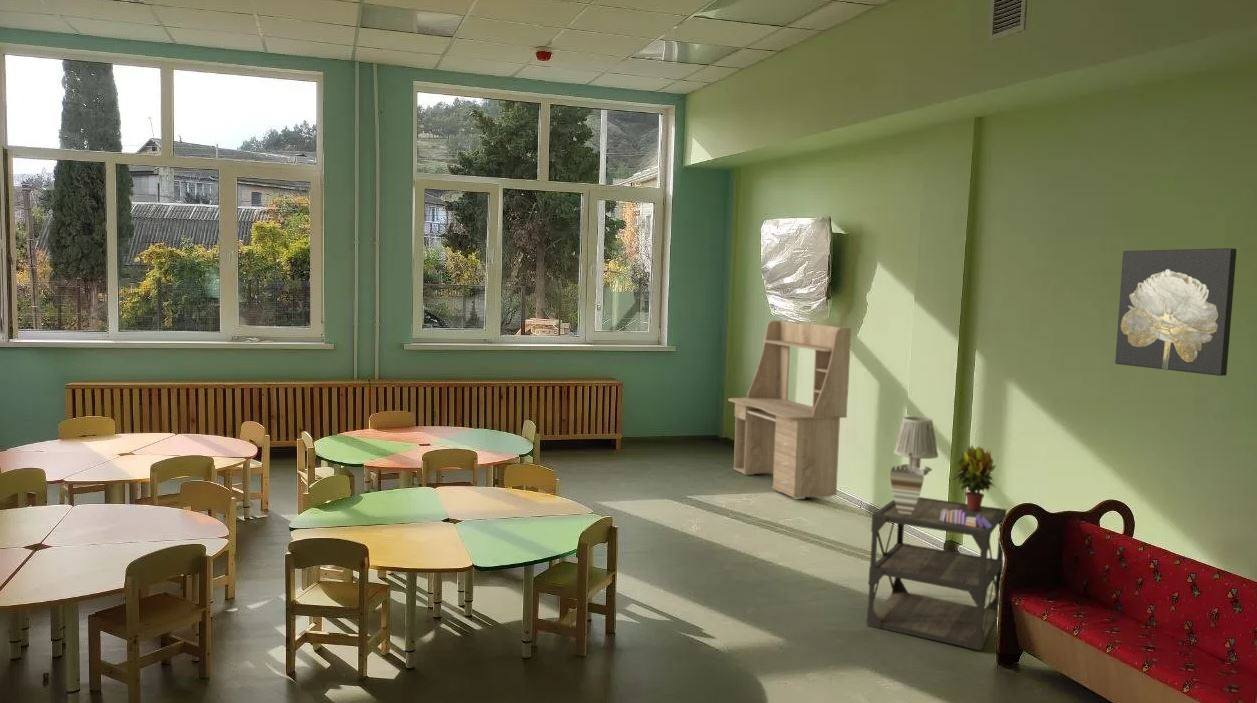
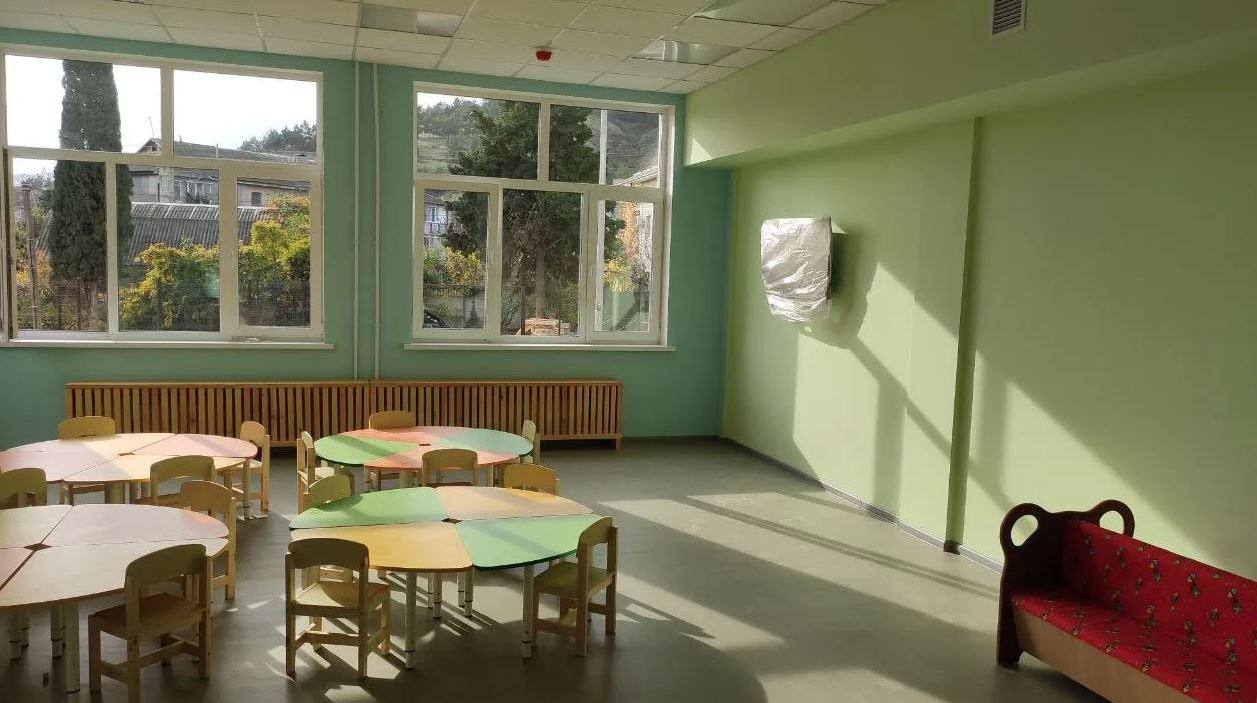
- side table [865,496,1008,652]
- potted plant [952,444,997,510]
- books [940,509,992,528]
- wall sconce [889,416,939,515]
- wall art [1114,247,1237,377]
- computer desk [727,320,852,500]
